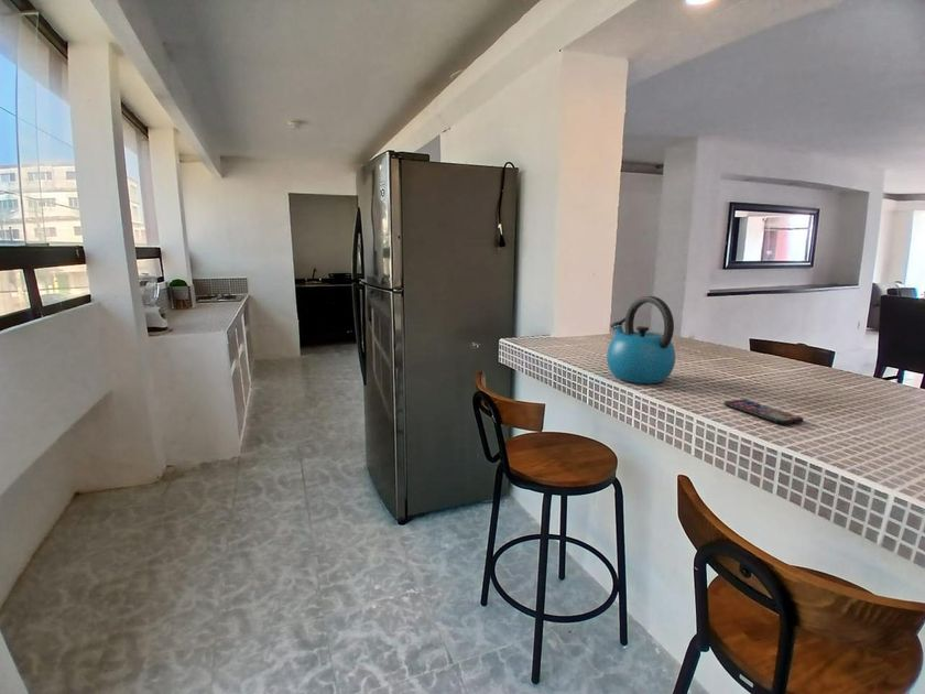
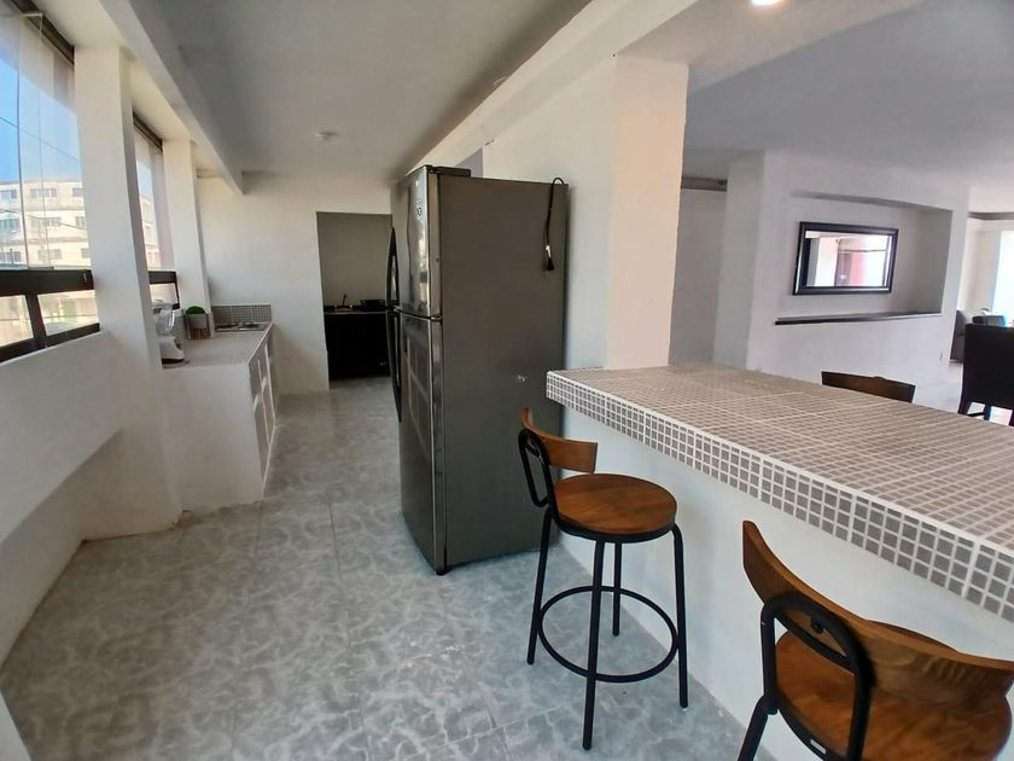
- smartphone [723,399,805,425]
- kettle [606,295,676,384]
